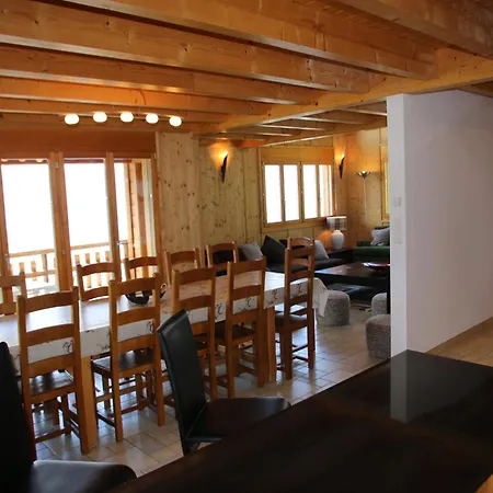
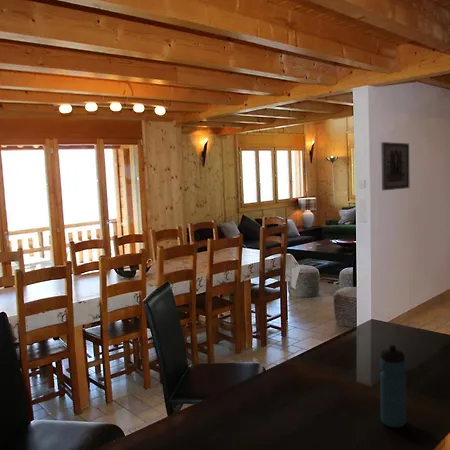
+ water bottle [379,344,407,429]
+ wall art [380,141,410,191]
